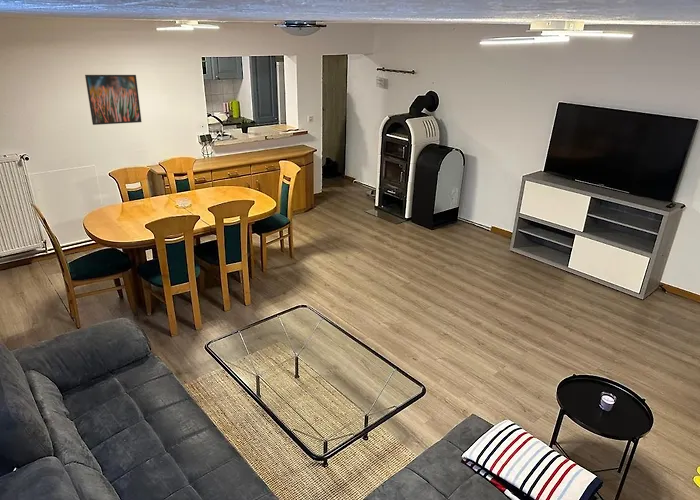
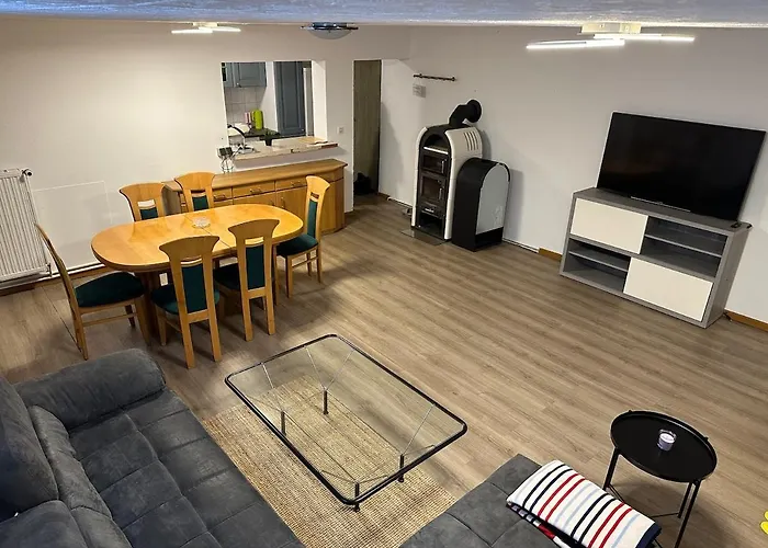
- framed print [84,74,142,126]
